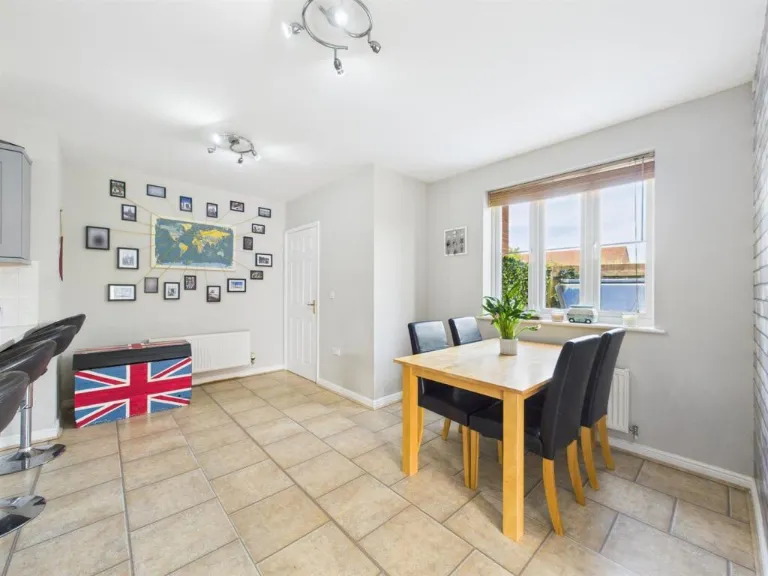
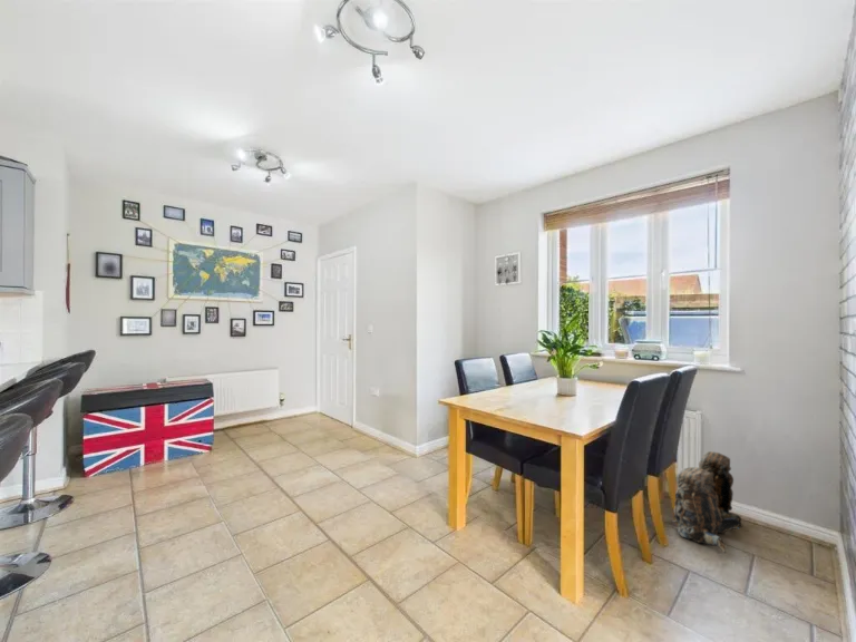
+ backpack [670,450,743,554]
